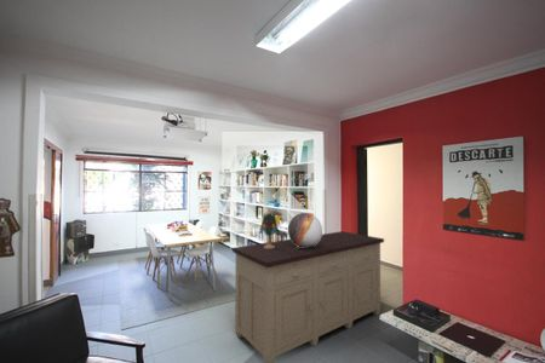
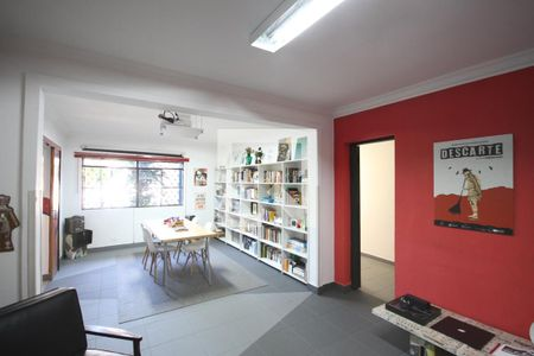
- sideboard [231,230,385,363]
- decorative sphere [287,212,323,248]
- table lamp [258,207,280,248]
